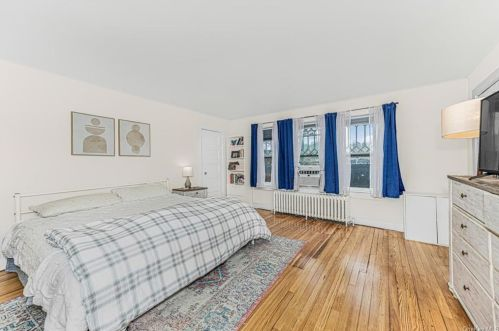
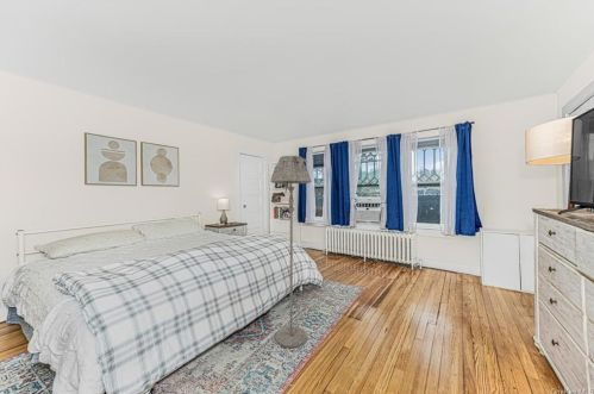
+ floor lamp [269,155,313,349]
